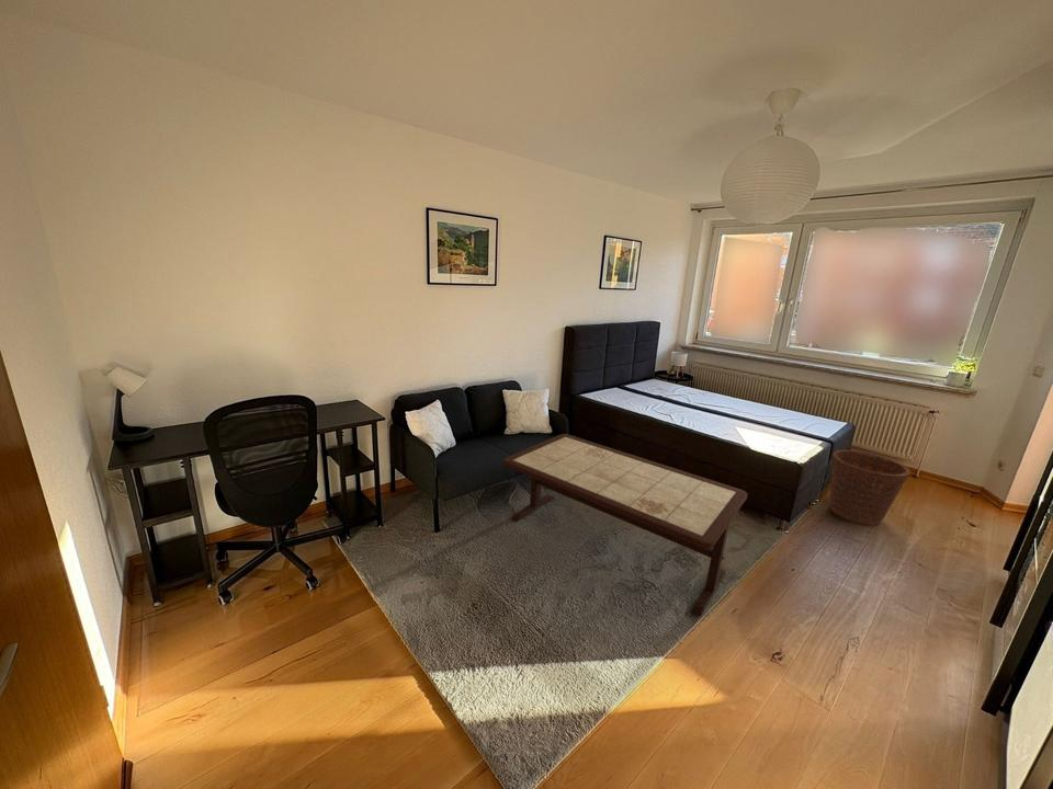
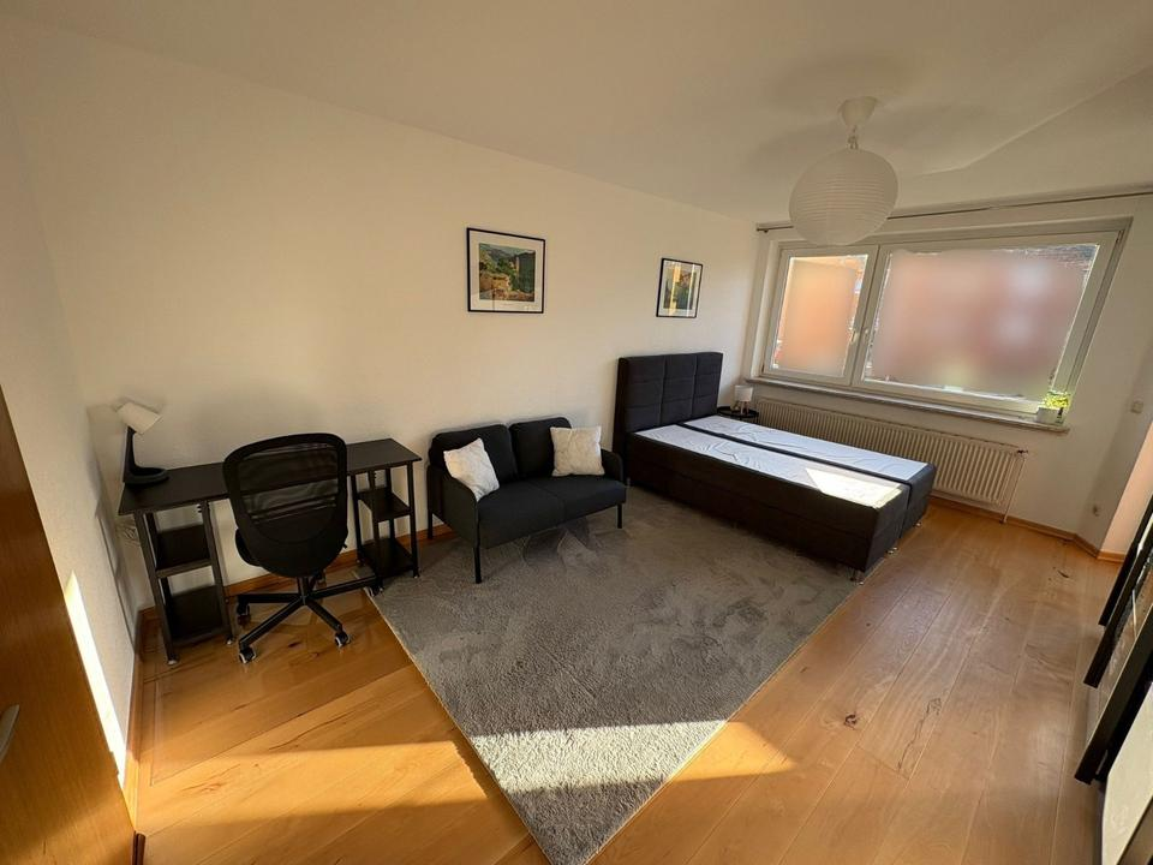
- basket [829,449,912,527]
- coffee table [501,433,748,618]
